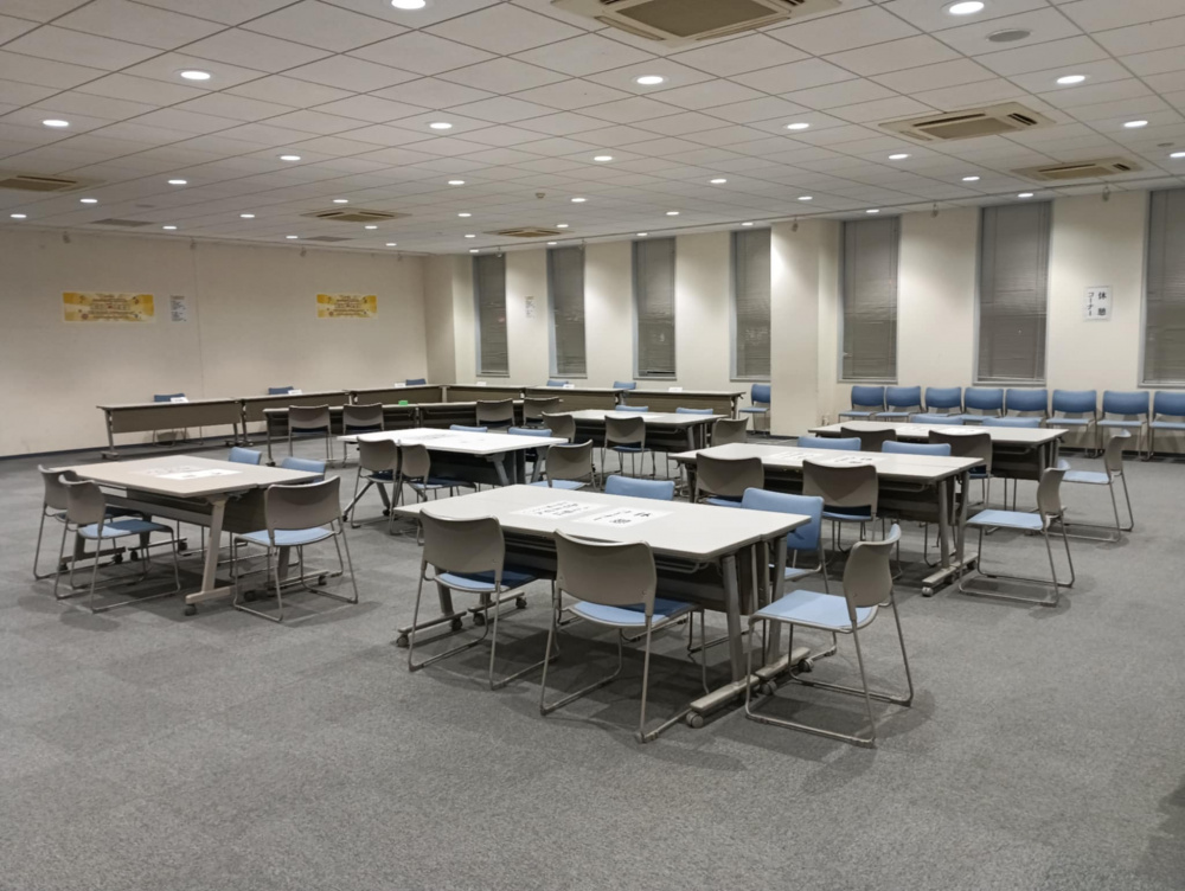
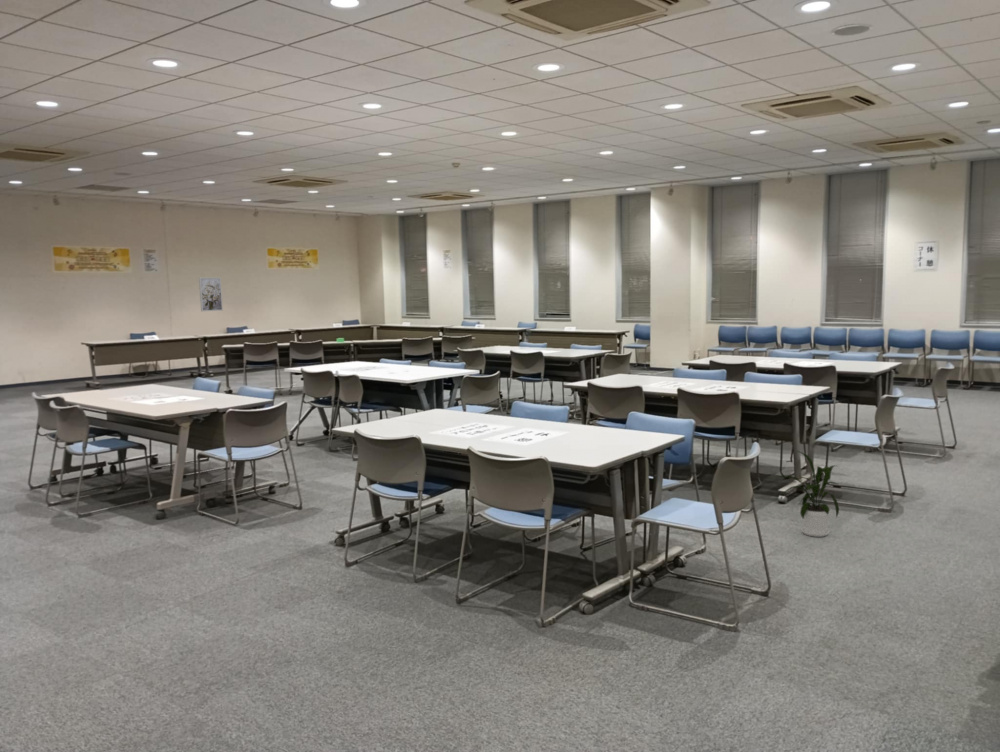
+ house plant [767,449,840,538]
+ wall art [198,277,224,312]
